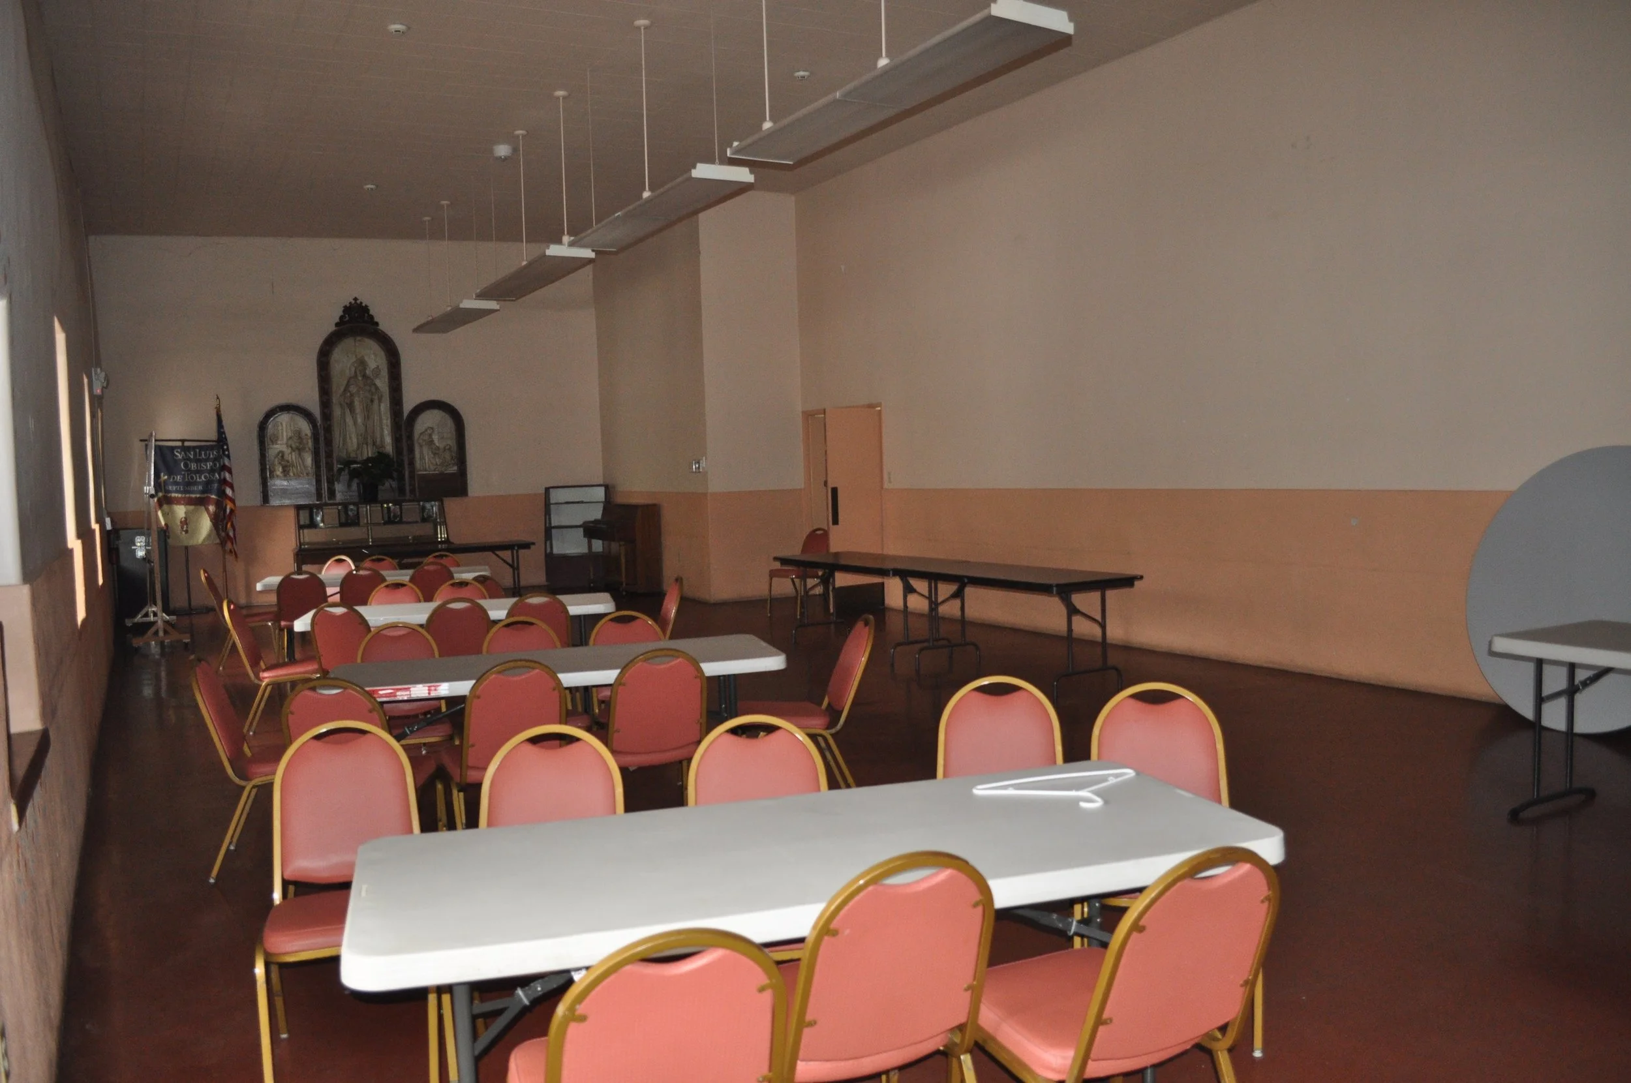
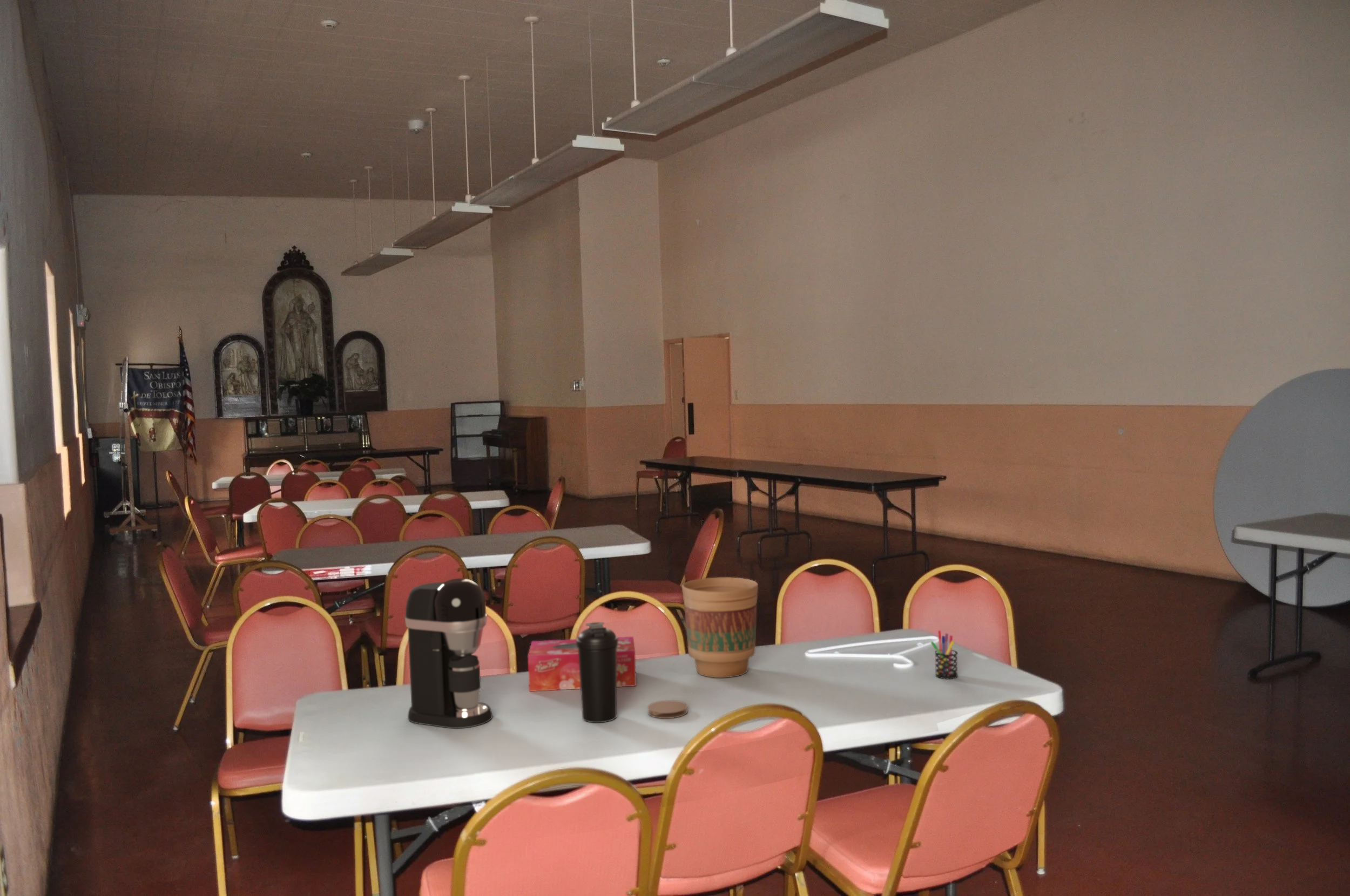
+ pen holder [930,630,958,680]
+ tissue box [528,636,637,692]
+ coffee maker [404,578,493,729]
+ coaster [647,700,688,719]
+ flower pot [681,577,759,678]
+ water bottle [576,621,618,723]
